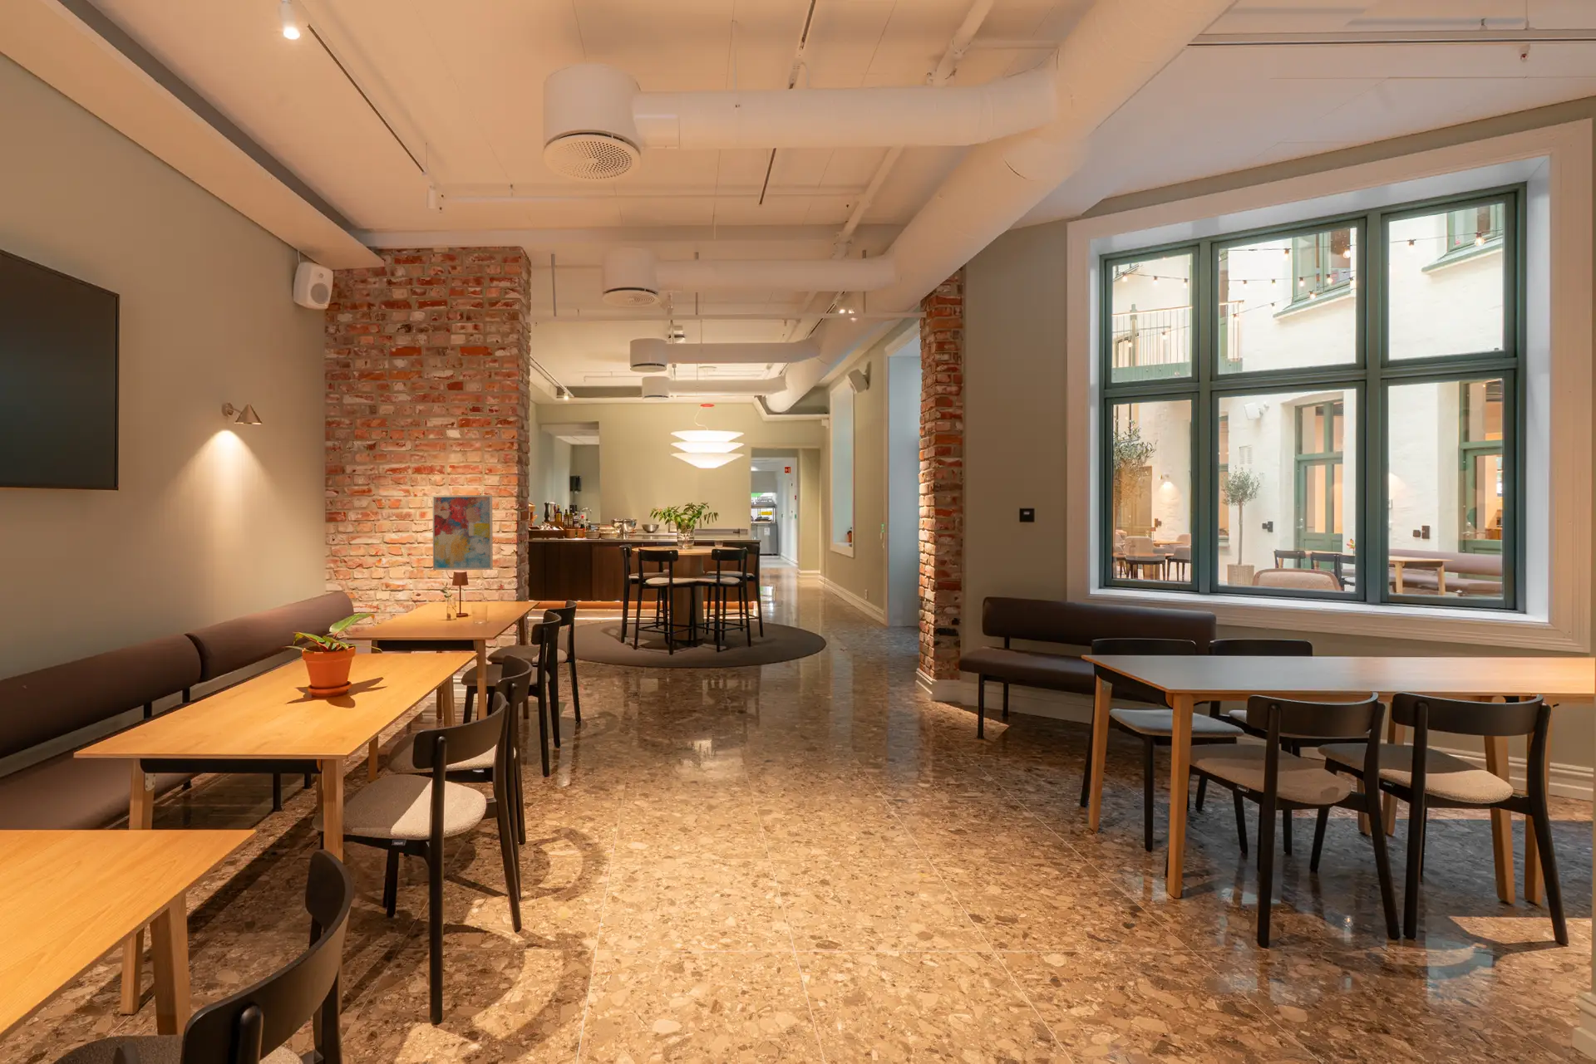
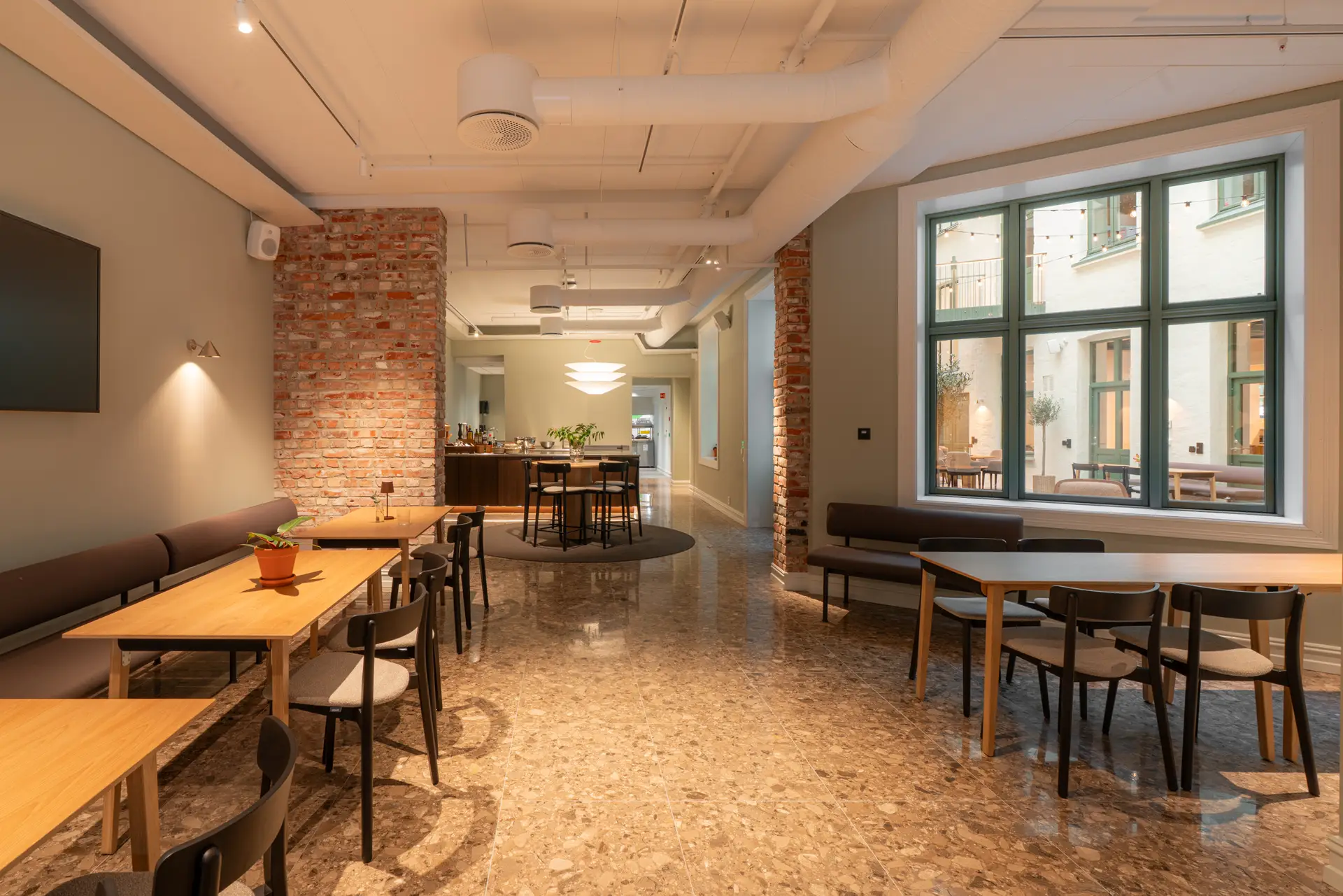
- wall art [431,494,493,571]
